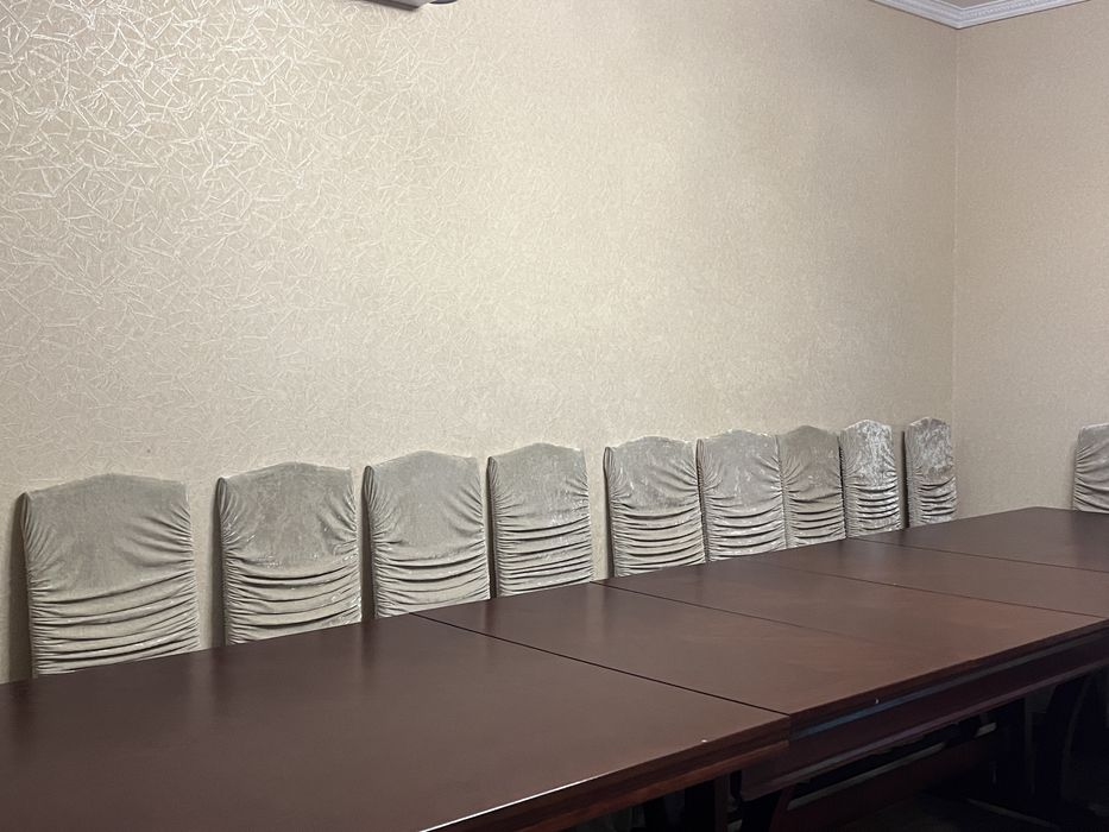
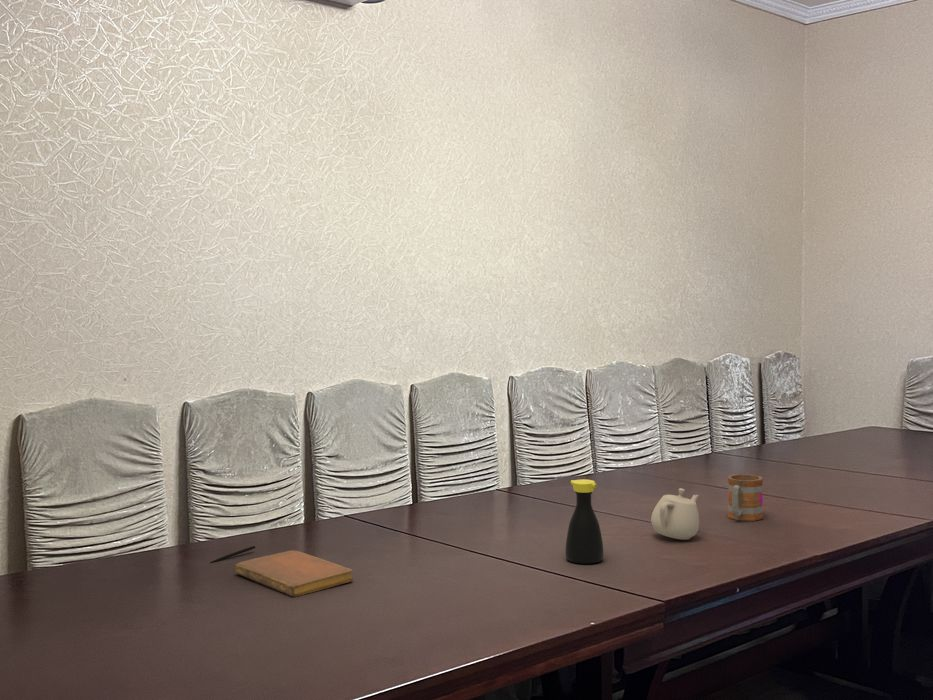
+ pen [209,545,256,564]
+ mug [726,473,764,522]
+ notebook [234,549,354,598]
+ teapot [650,487,700,541]
+ bottle [565,478,604,565]
